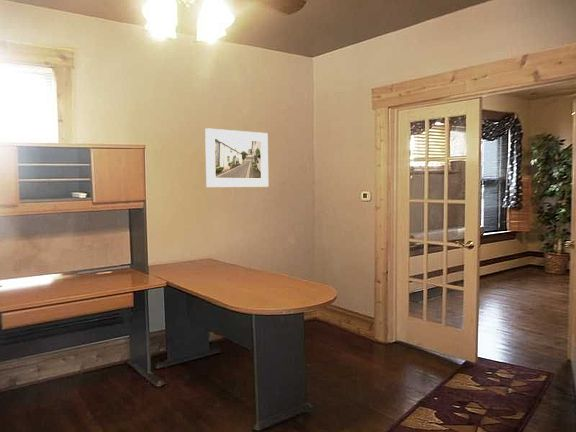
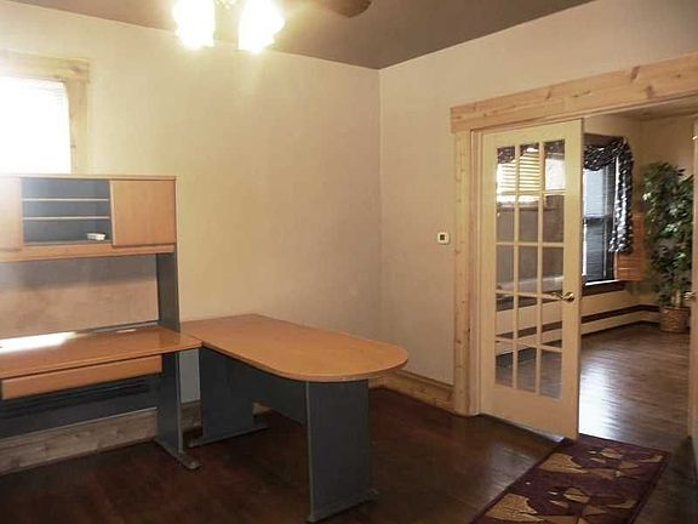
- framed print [204,127,269,188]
